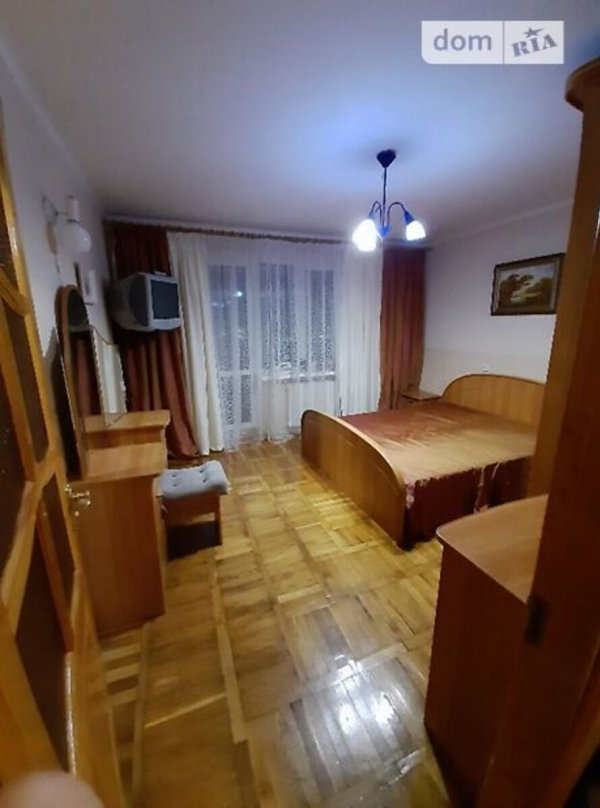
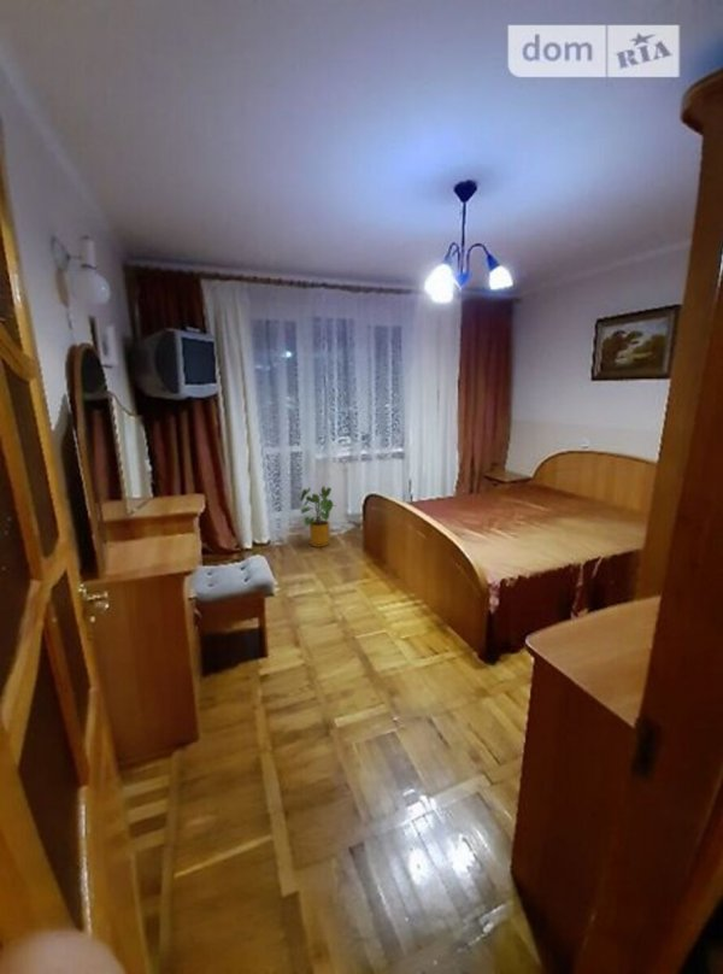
+ house plant [299,486,336,548]
